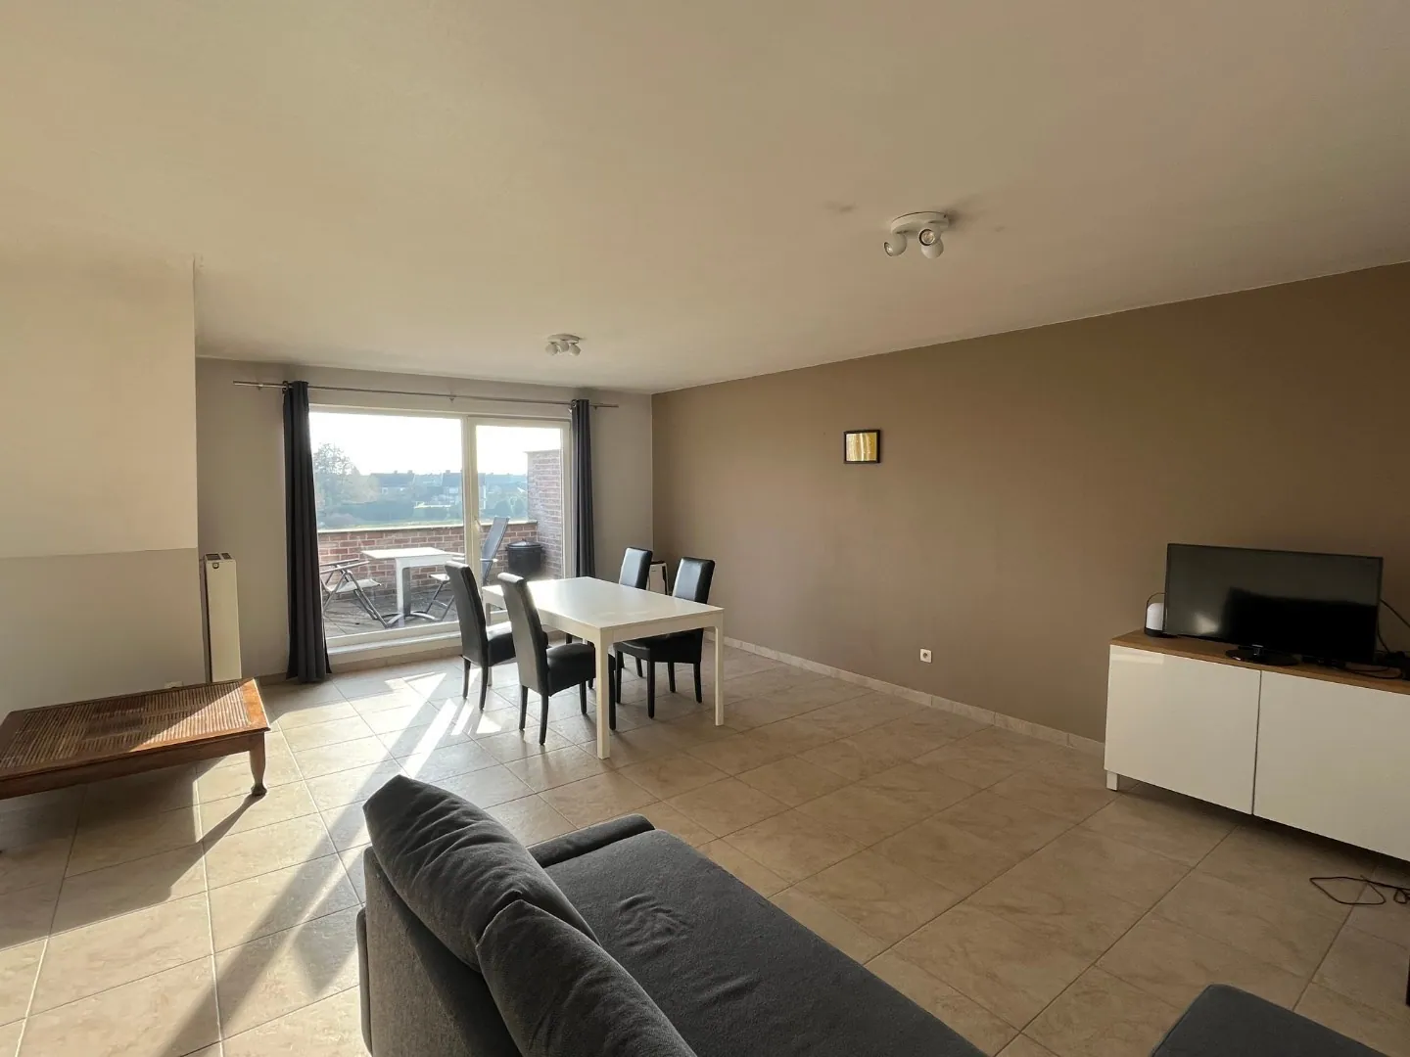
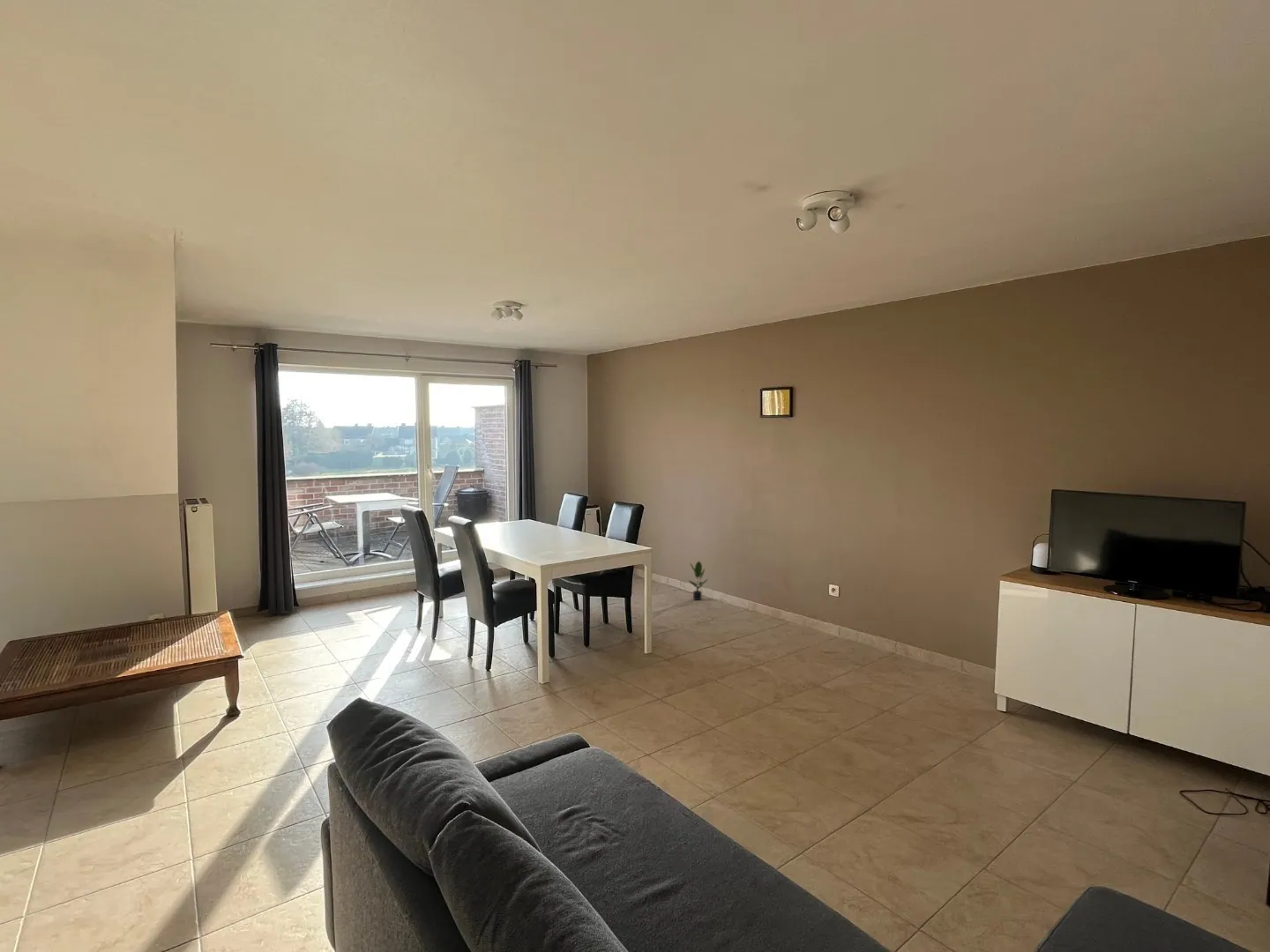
+ potted plant [688,560,709,601]
